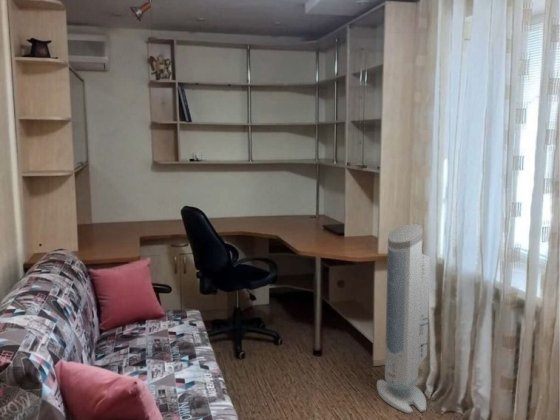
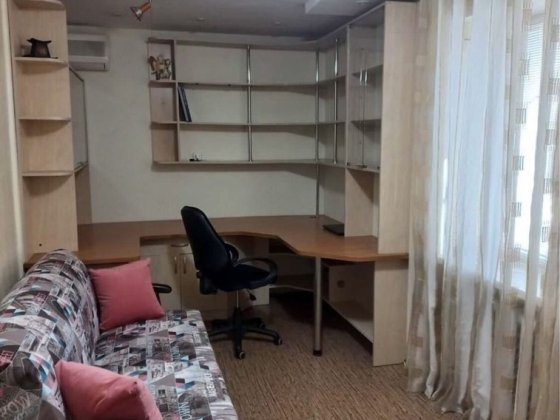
- air purifier [376,223,431,415]
